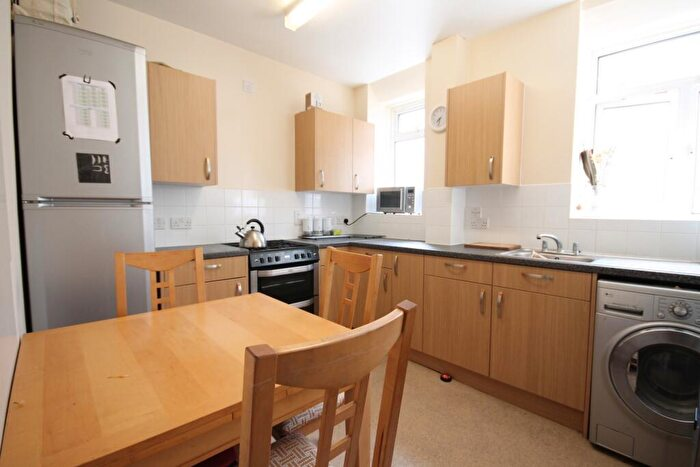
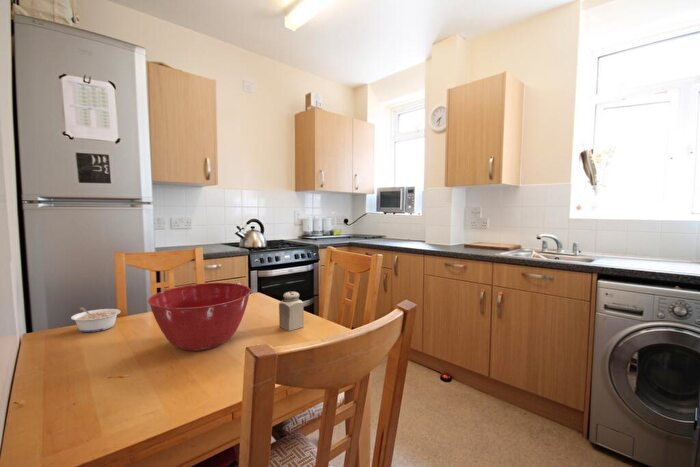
+ salt shaker [278,291,305,332]
+ mixing bowl [147,282,252,352]
+ legume [70,306,121,333]
